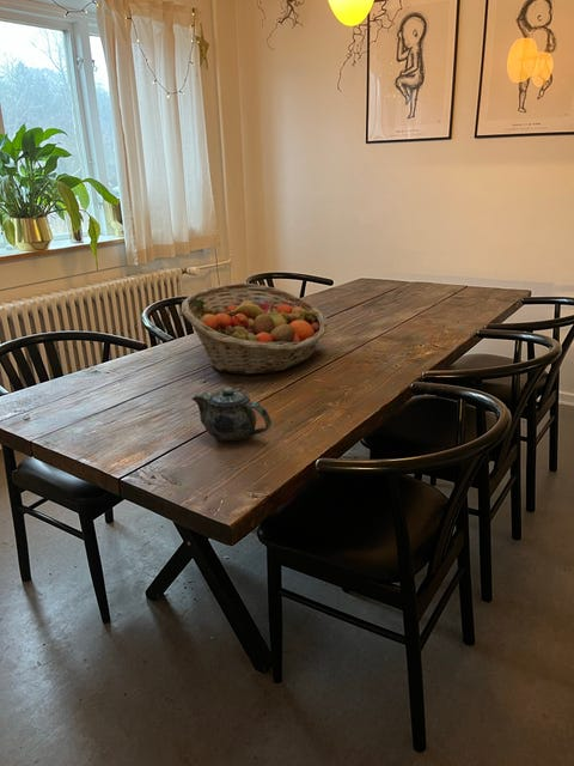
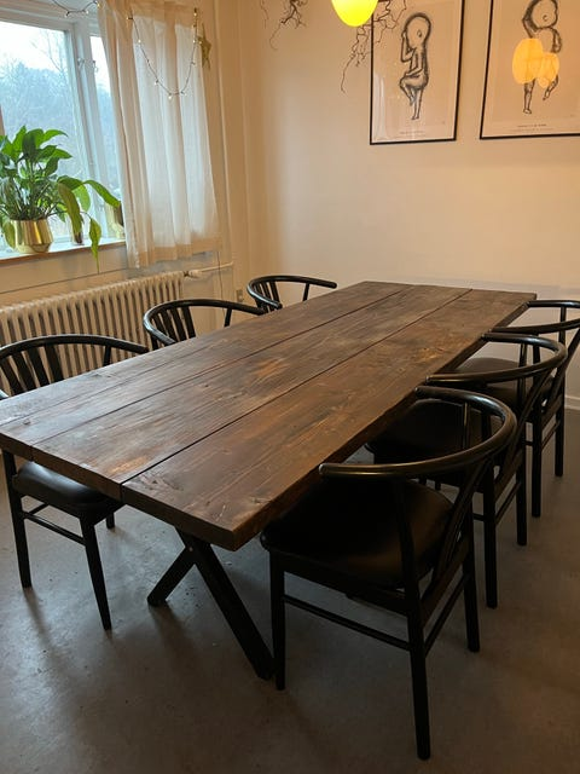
- fruit basket [181,282,329,376]
- chinaware [191,387,273,442]
